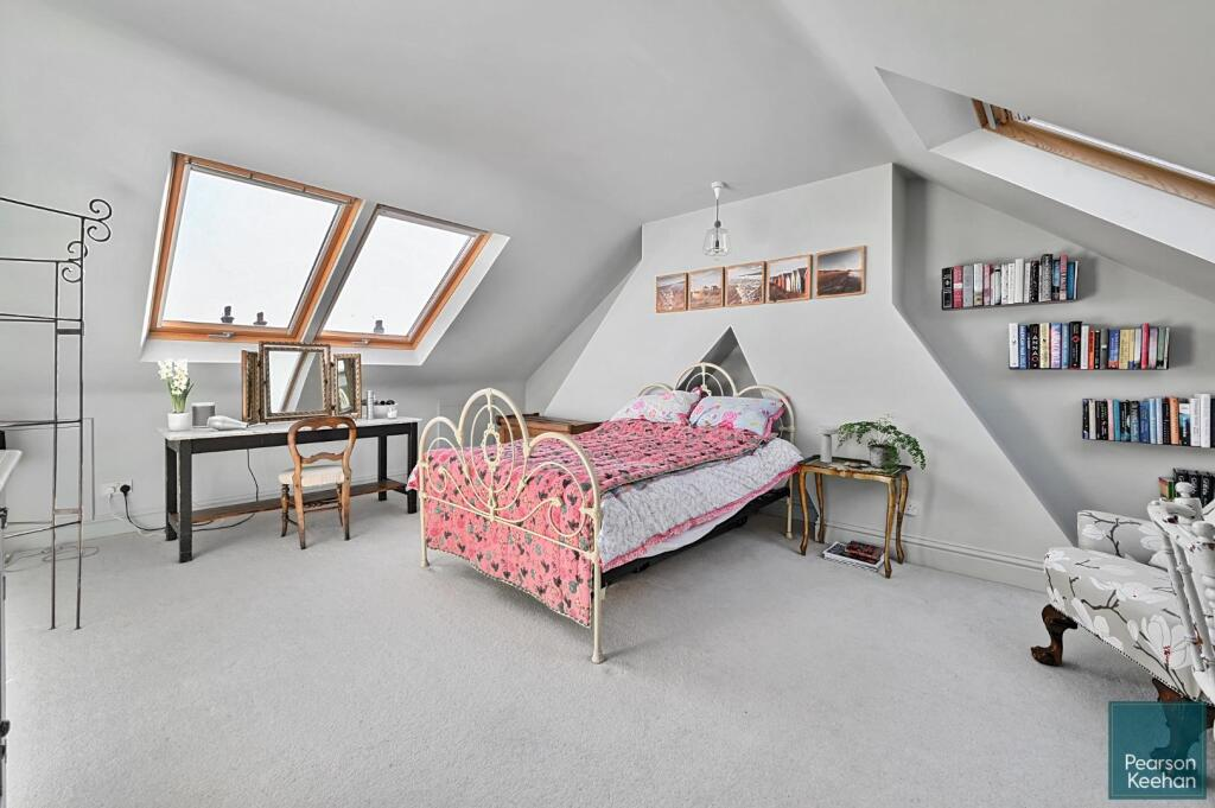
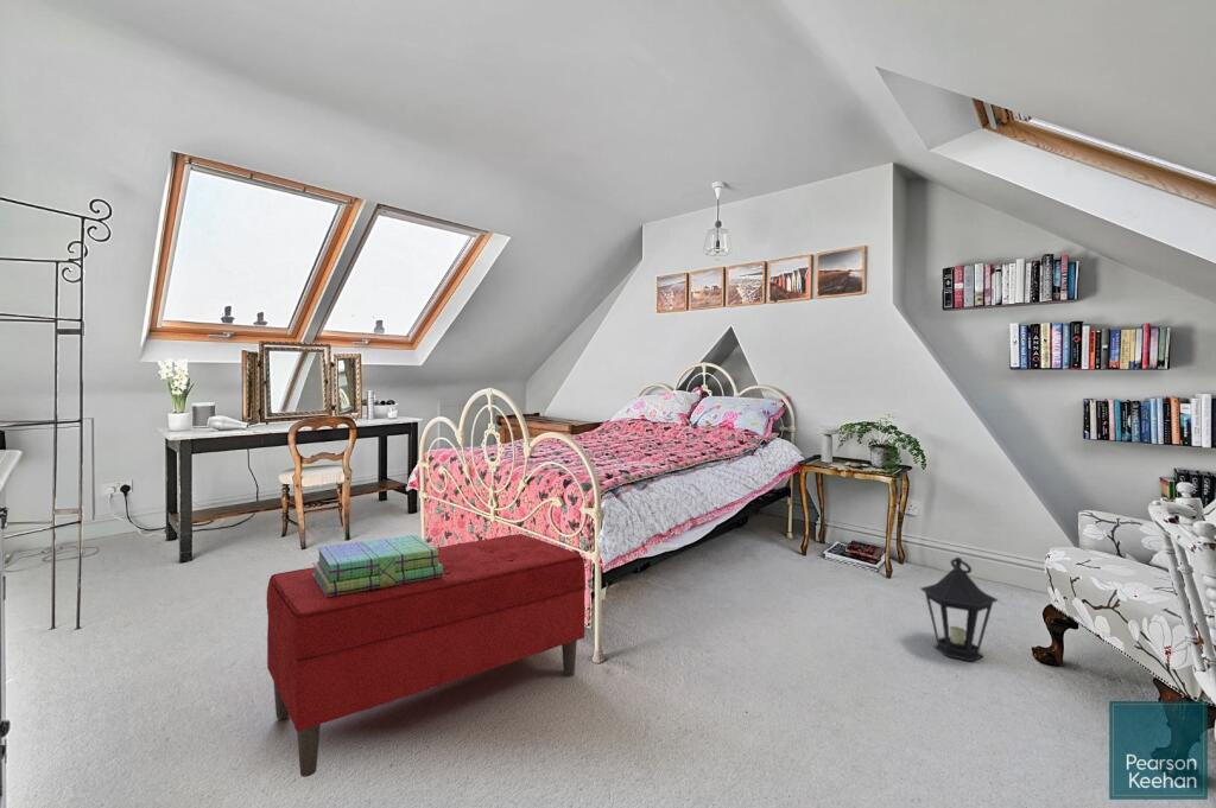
+ bench [266,533,587,778]
+ stack of books [311,534,443,597]
+ lantern [919,556,999,662]
